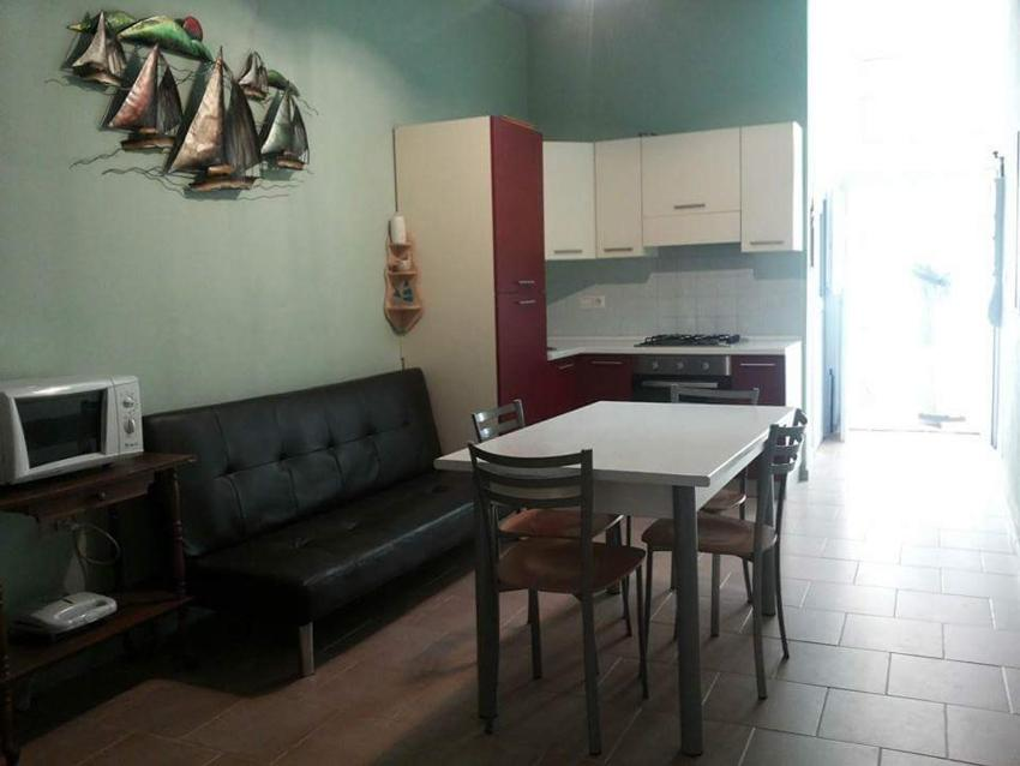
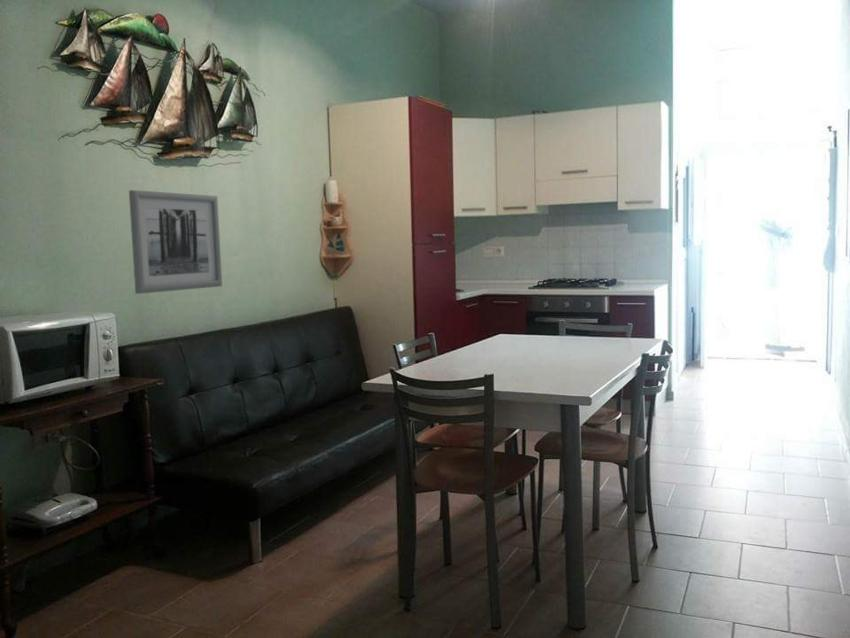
+ wall art [128,189,223,295]
